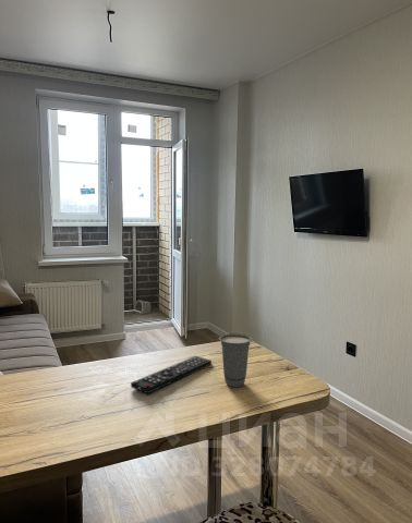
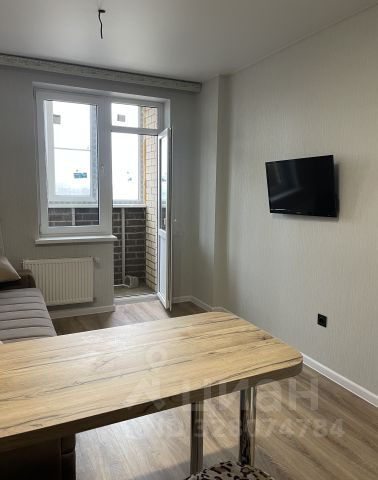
- cup [218,332,254,388]
- remote control [130,355,213,394]
